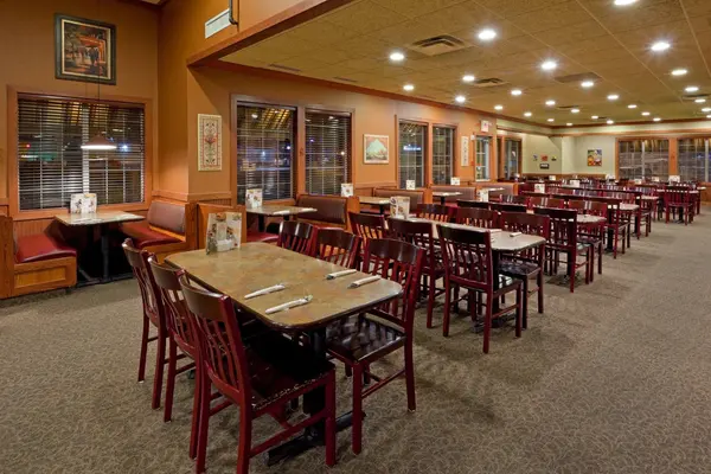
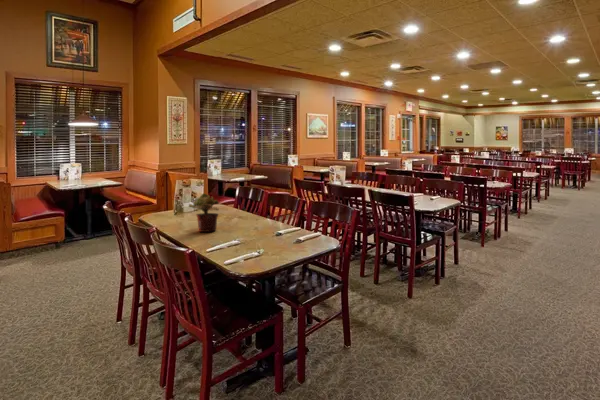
+ potted plant [188,193,220,233]
